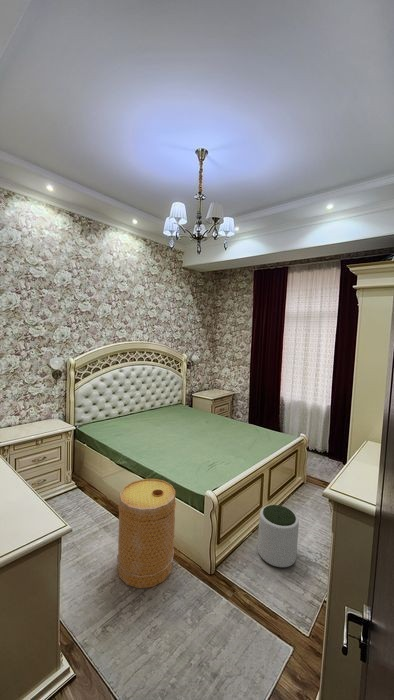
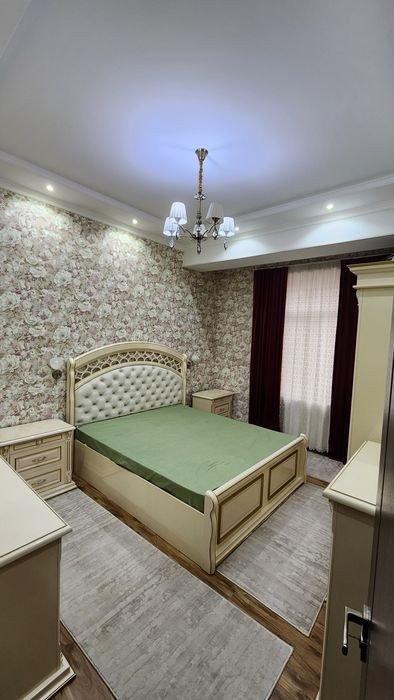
- basket [116,478,177,589]
- plant pot [257,504,300,568]
